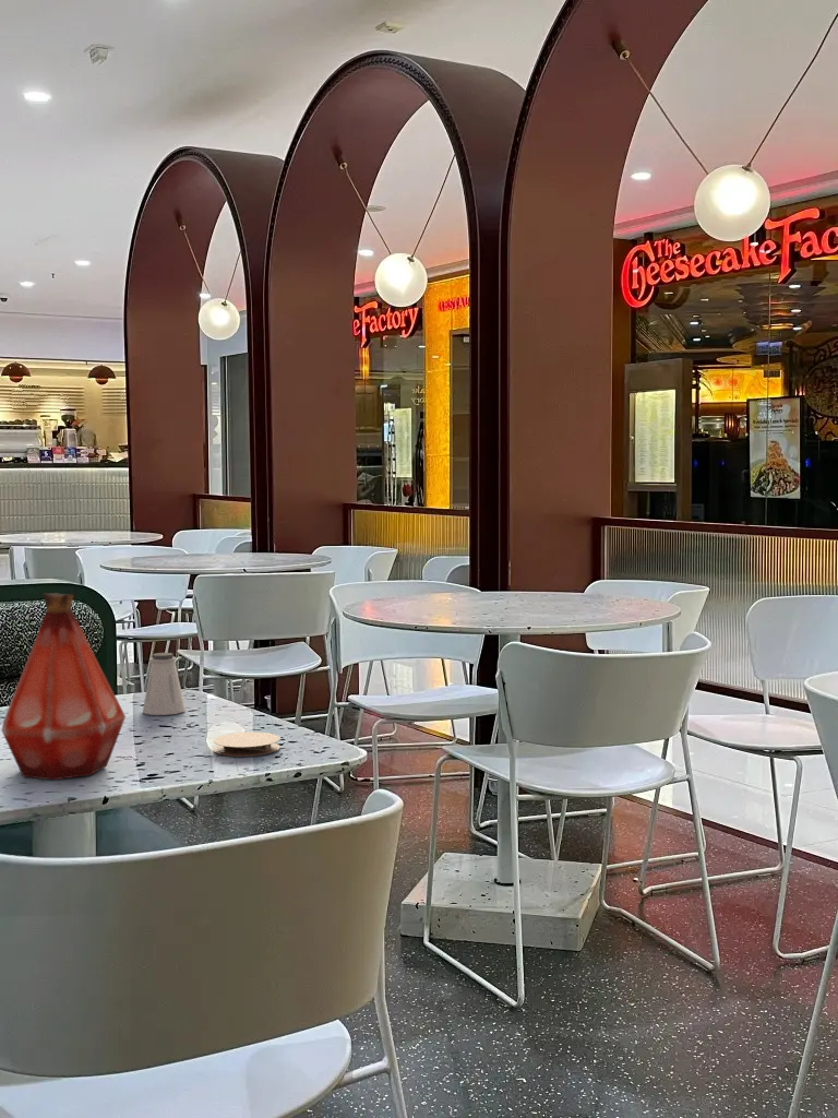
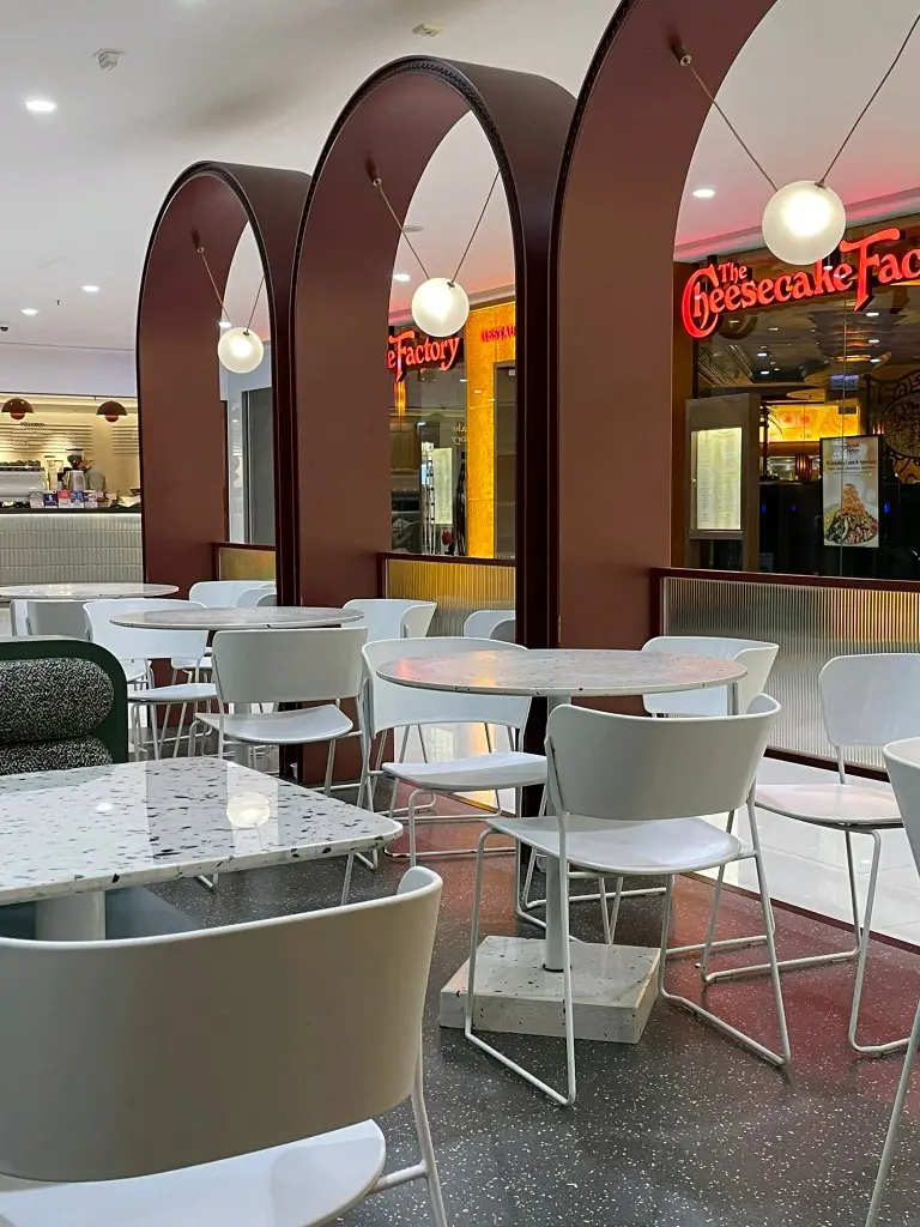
- coaster [213,732,282,758]
- bottle [0,592,127,781]
- saltshaker [142,652,187,716]
